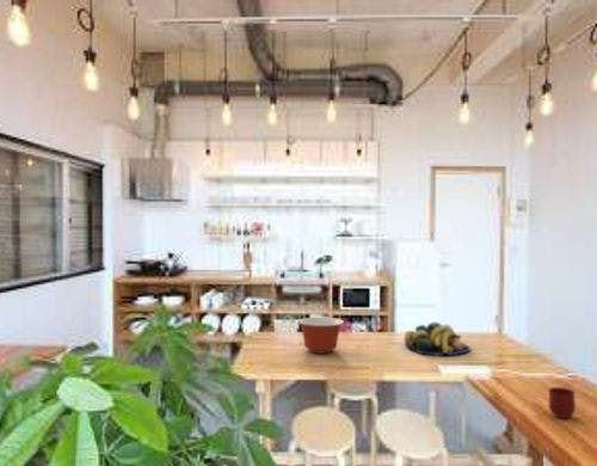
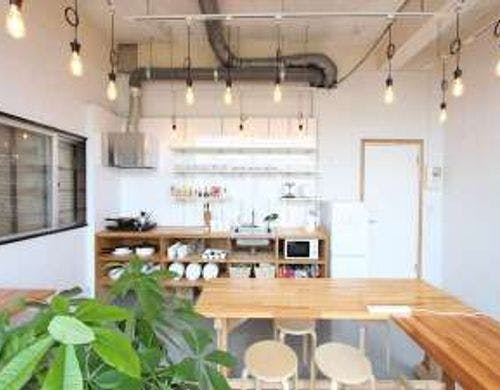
- mixing bowl [296,317,345,355]
- fruit bowl [402,321,472,357]
- mug [547,386,577,419]
